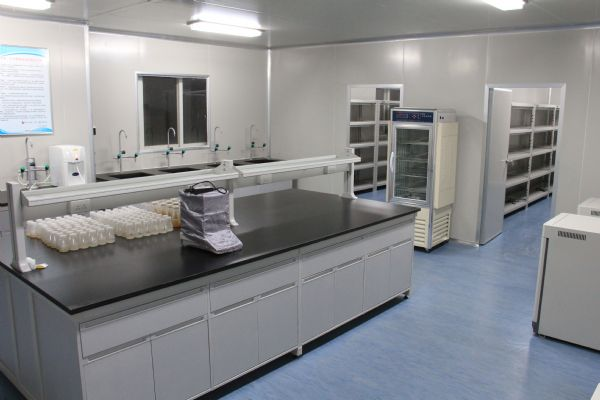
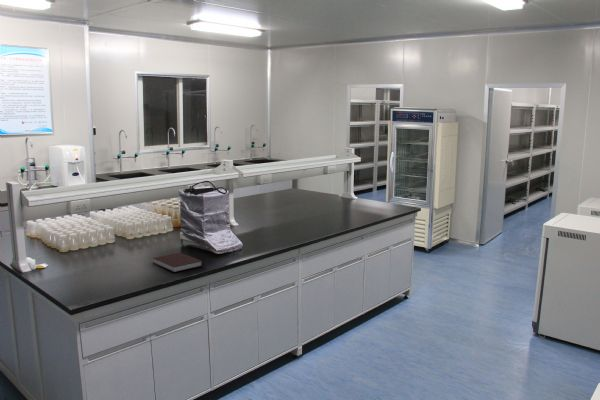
+ notebook [152,252,203,273]
